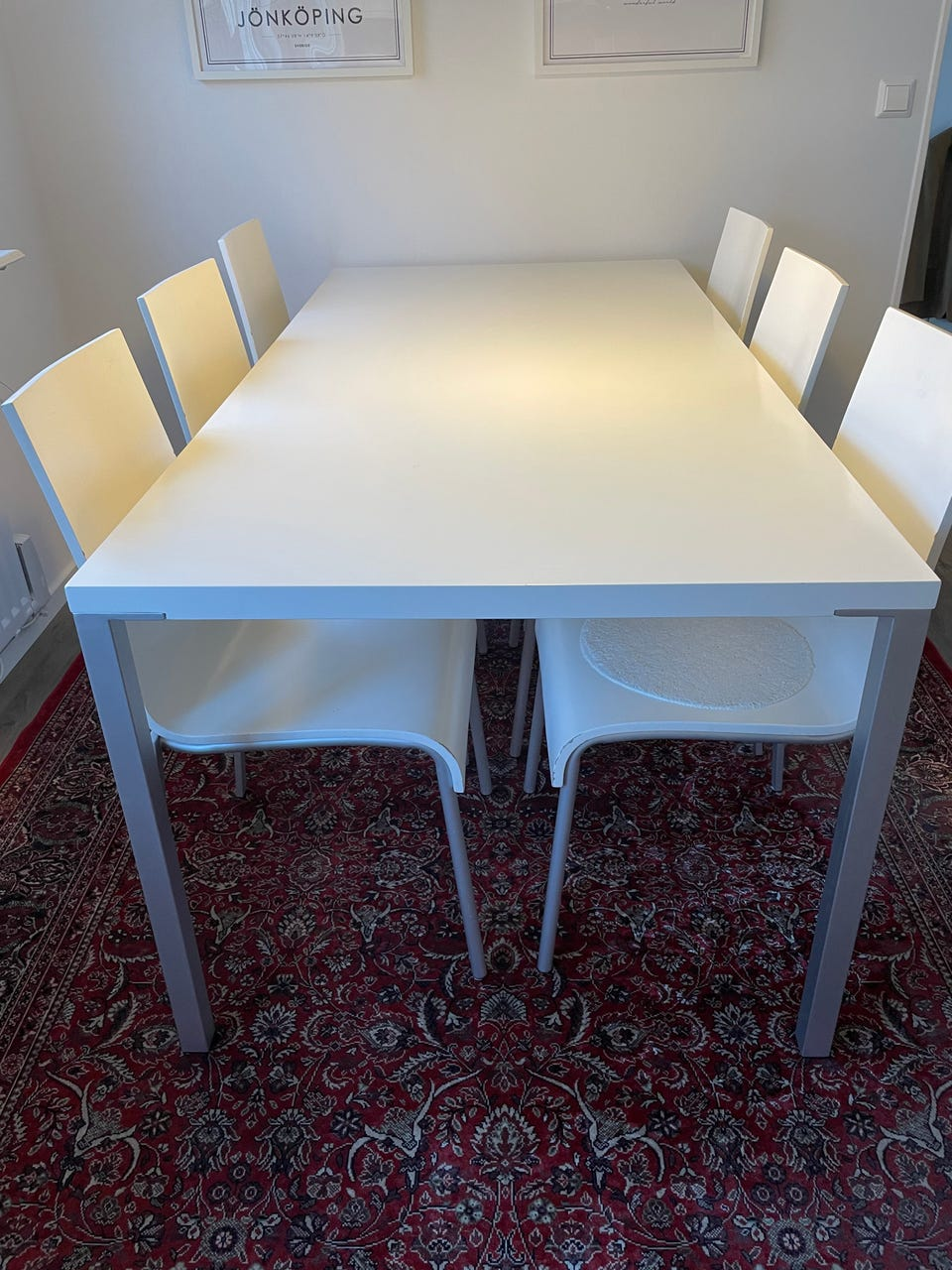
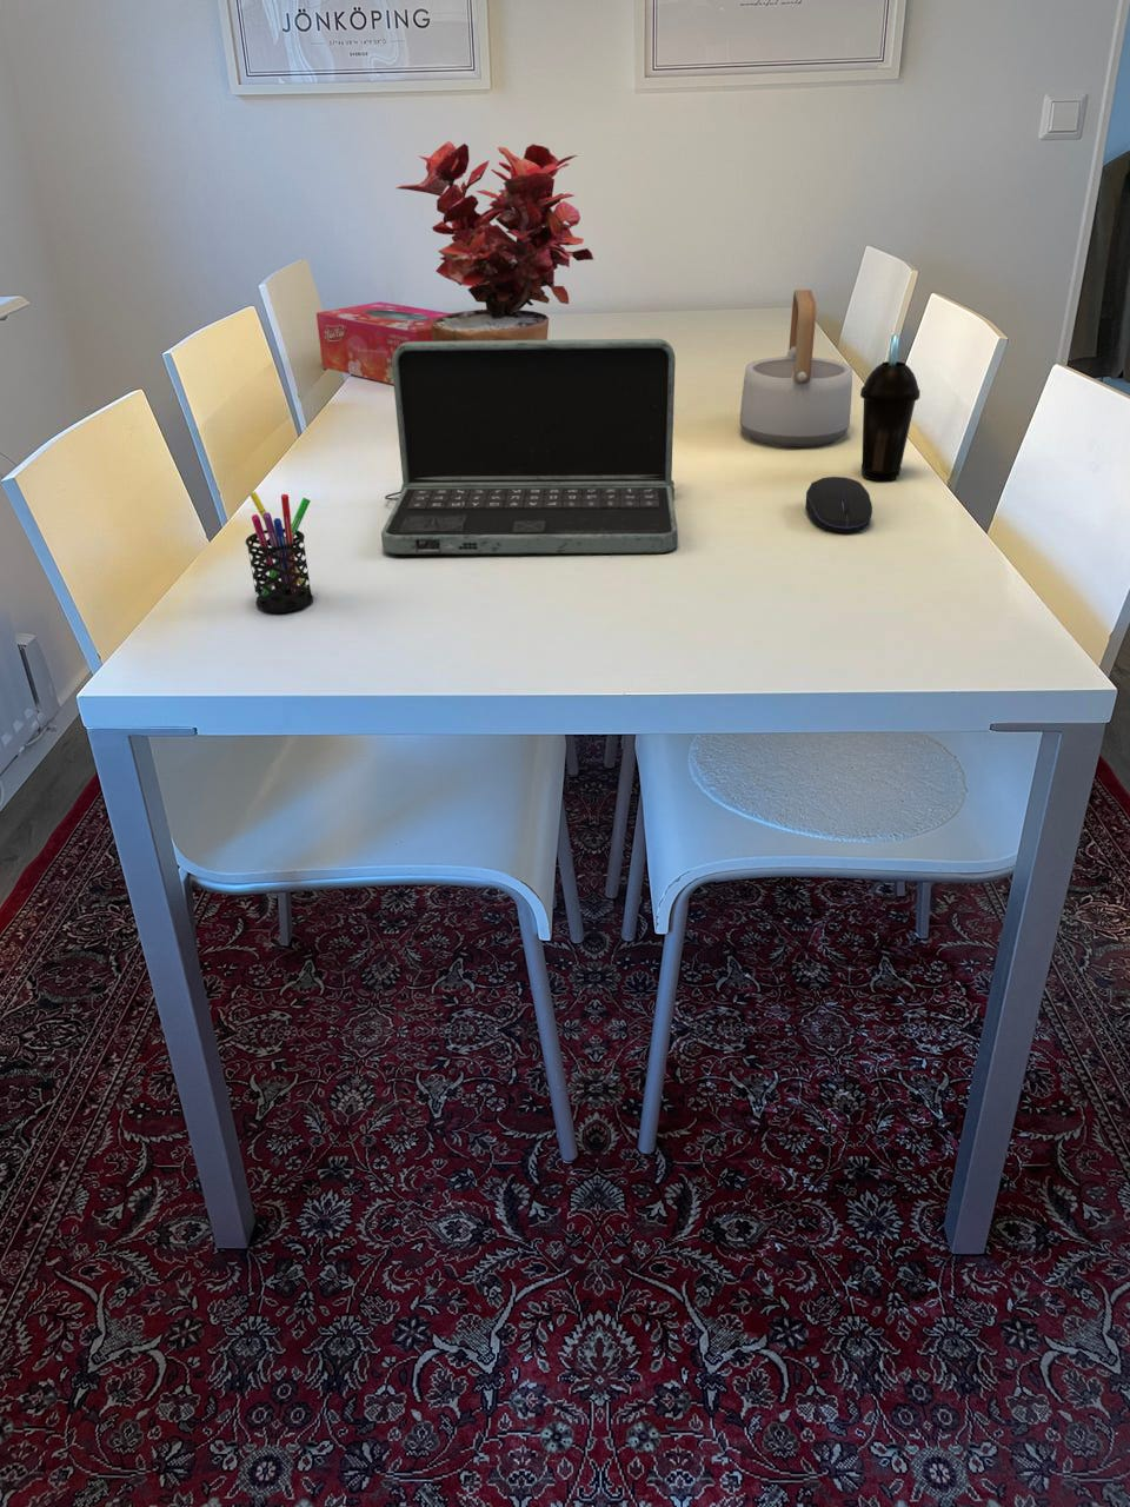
+ laptop [380,338,679,555]
+ cup [859,335,920,482]
+ computer mouse [805,476,874,533]
+ tissue box [316,300,451,384]
+ pen holder [245,491,315,613]
+ potted plant [395,140,596,342]
+ teapot [738,288,853,447]
